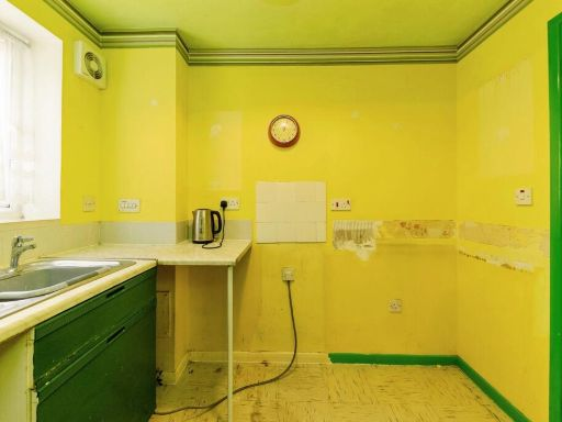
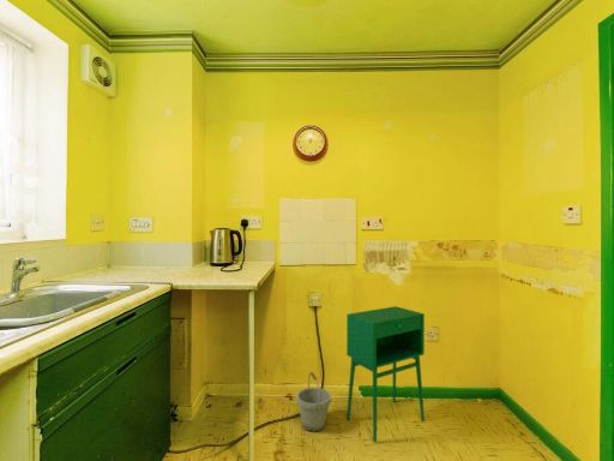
+ bucket [295,371,332,433]
+ storage cabinet [345,305,426,443]
